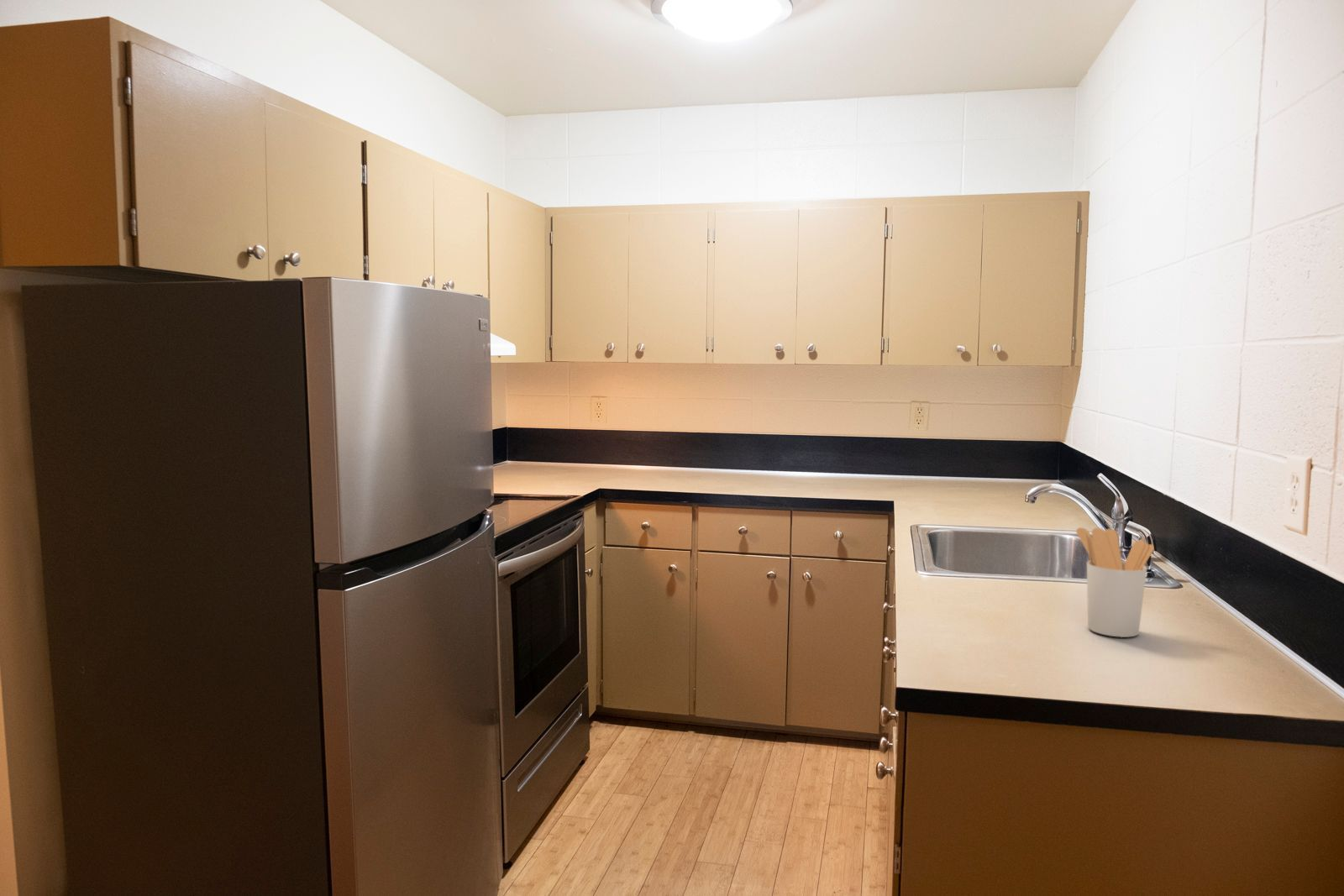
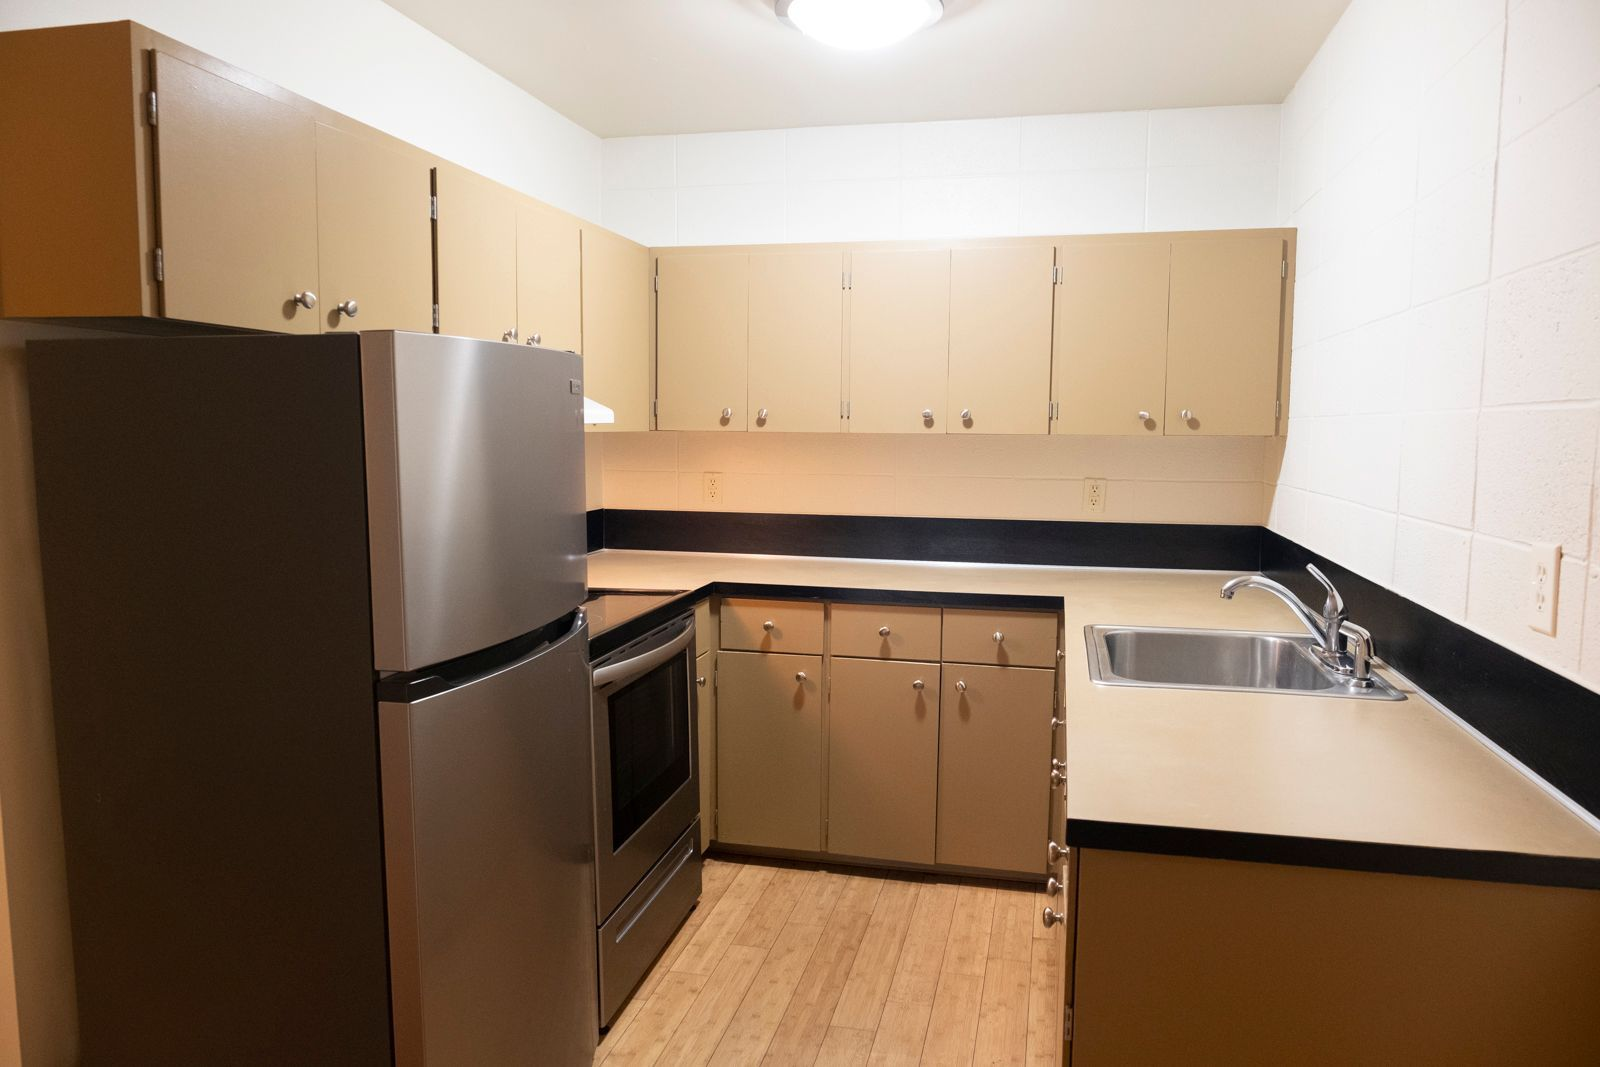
- utensil holder [1075,527,1155,638]
